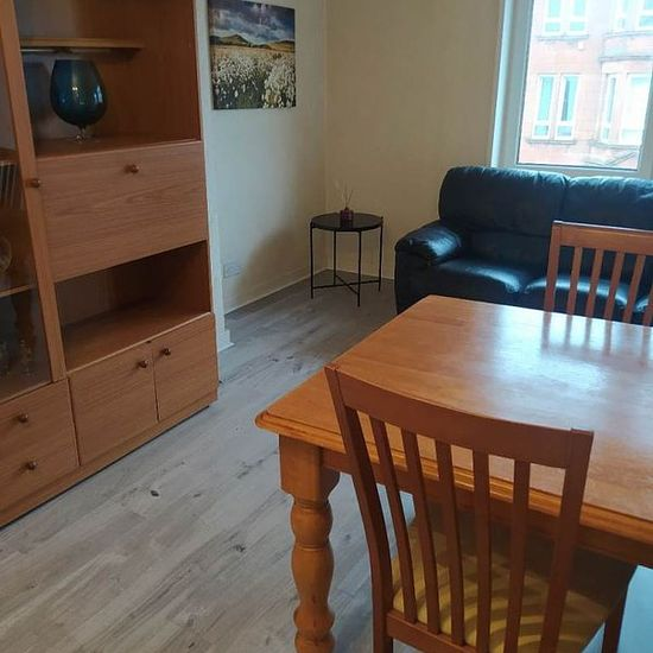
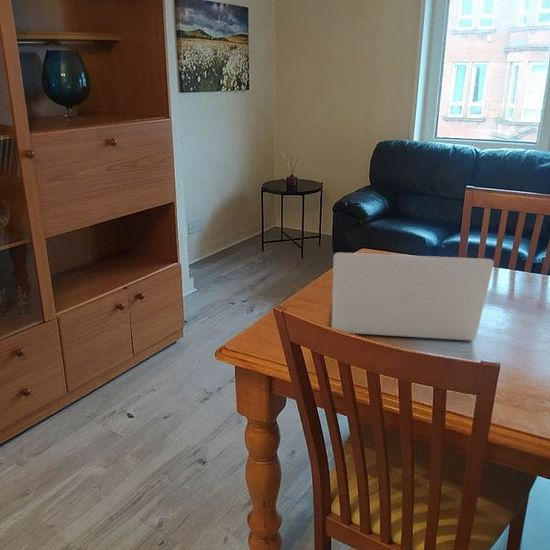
+ laptop [331,252,495,341]
